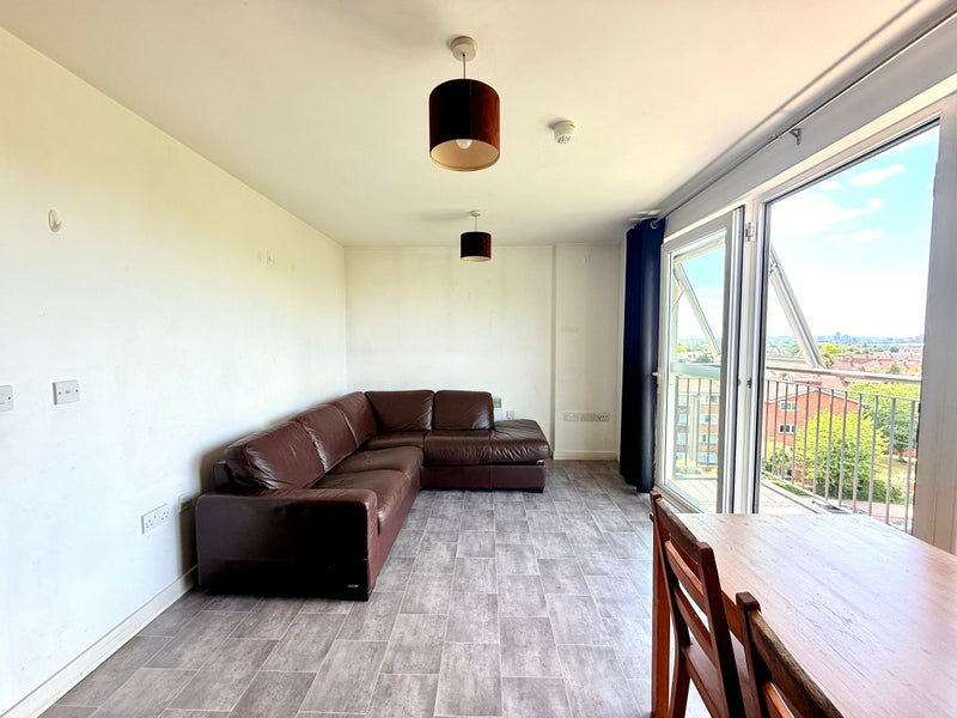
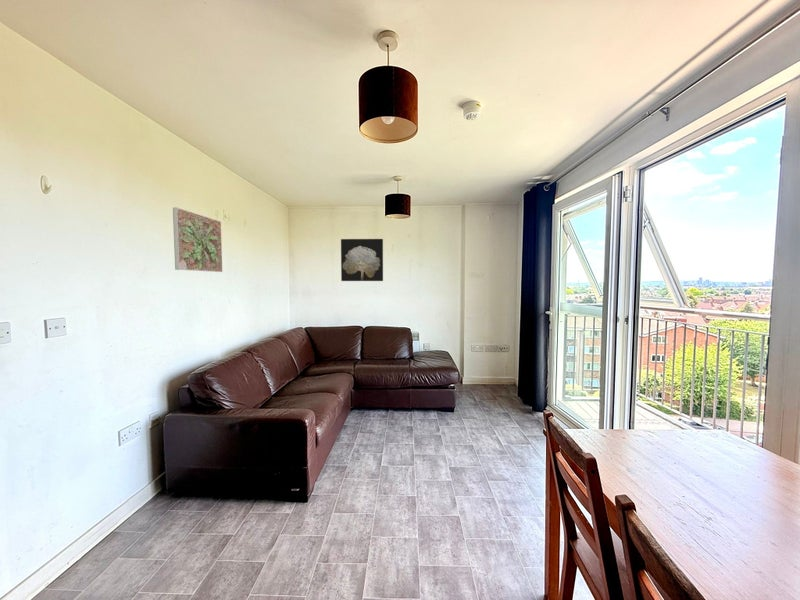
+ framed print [172,207,223,273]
+ wall art [340,238,384,282]
